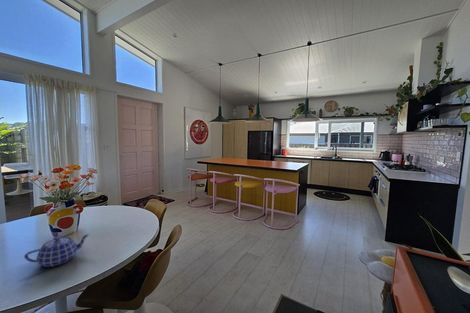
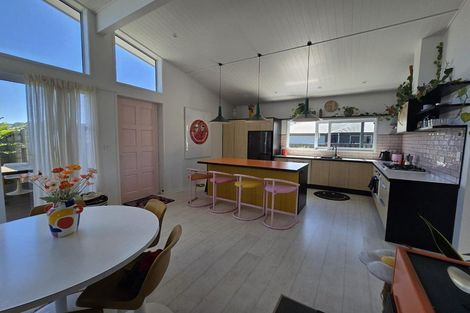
- teapot [23,233,90,268]
